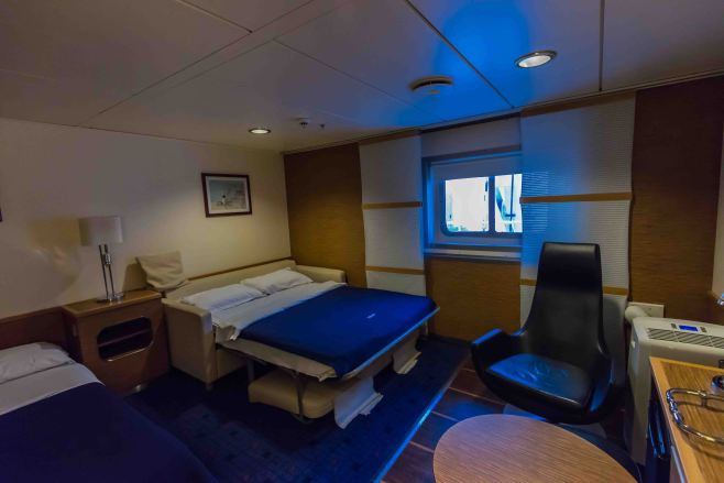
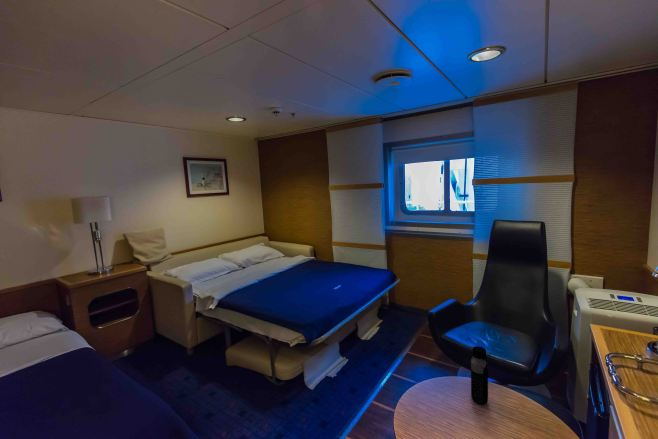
+ water bottle [470,345,489,406]
